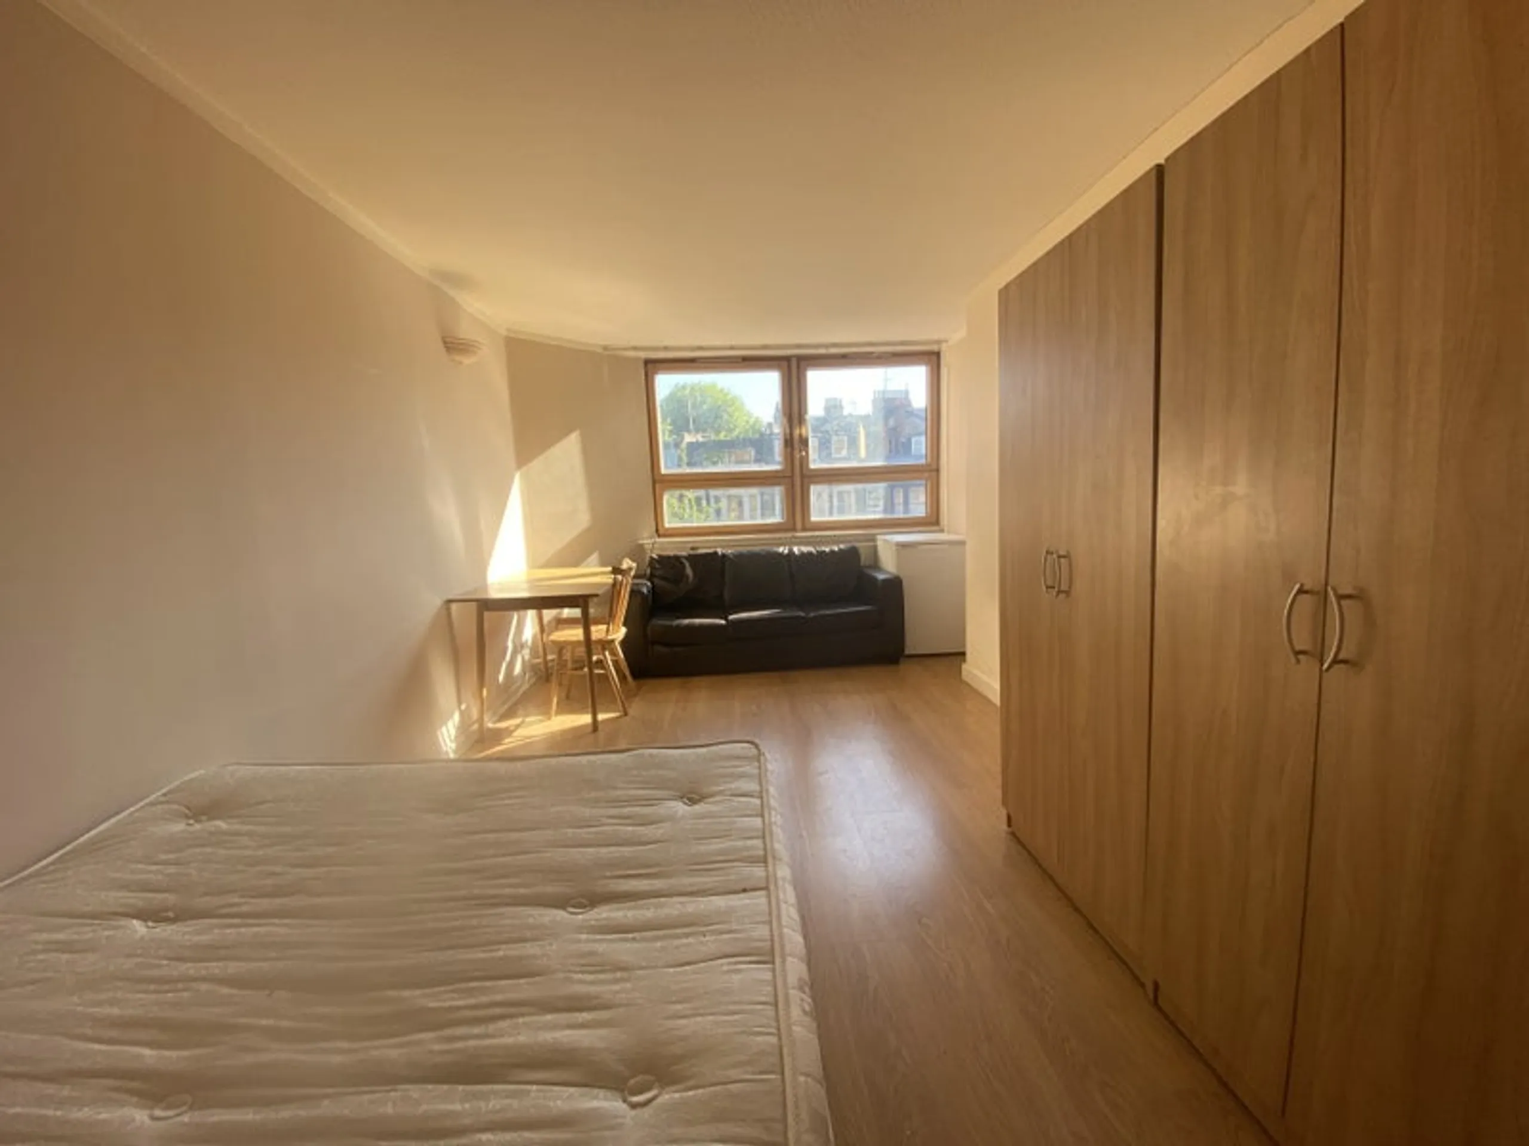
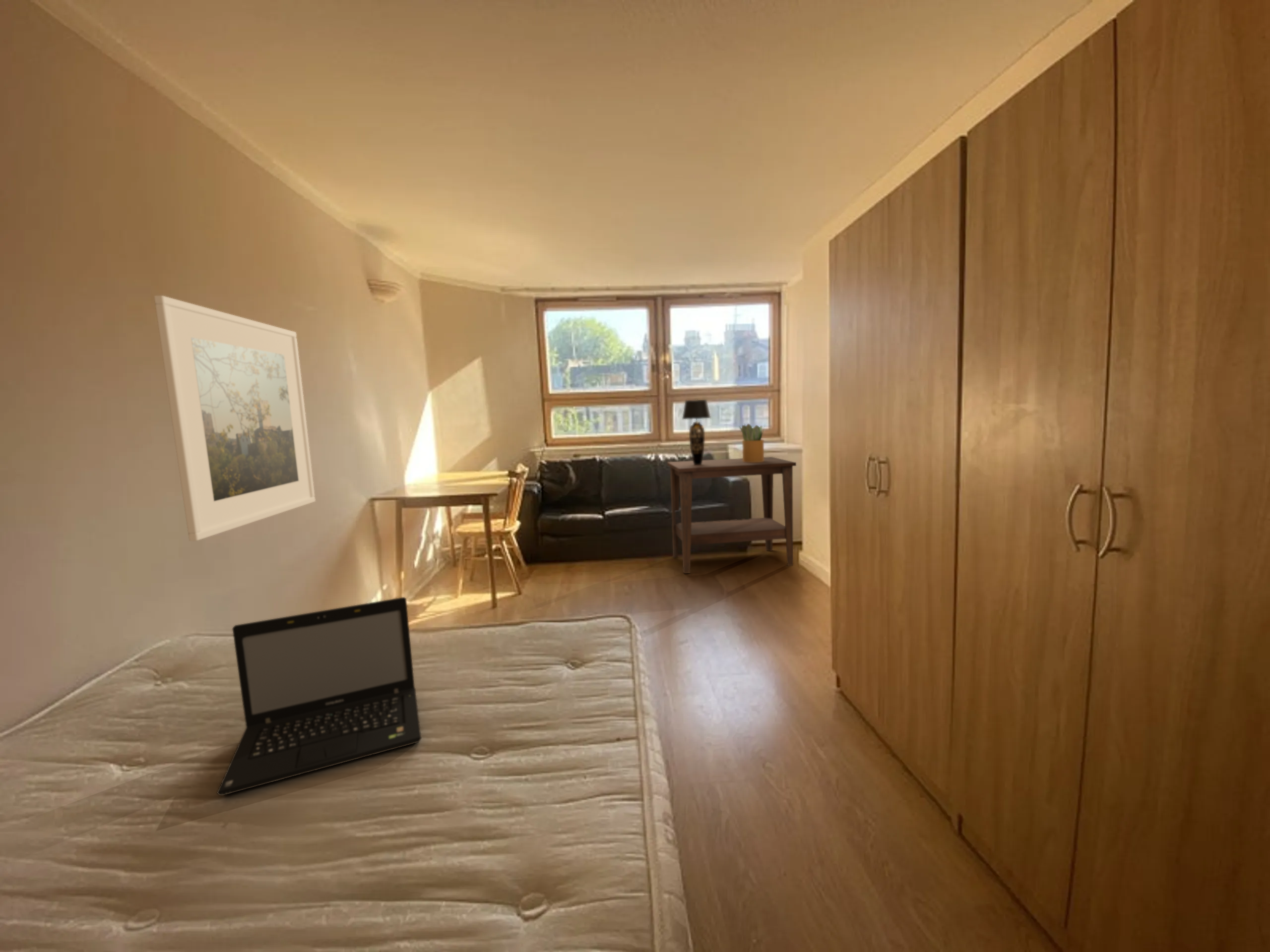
+ table lamp [682,399,711,465]
+ side table [667,456,797,574]
+ laptop [217,596,422,796]
+ potted plant [739,423,765,463]
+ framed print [153,295,316,541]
